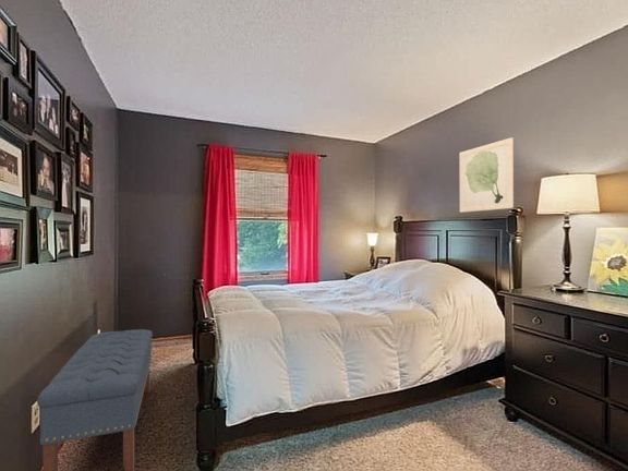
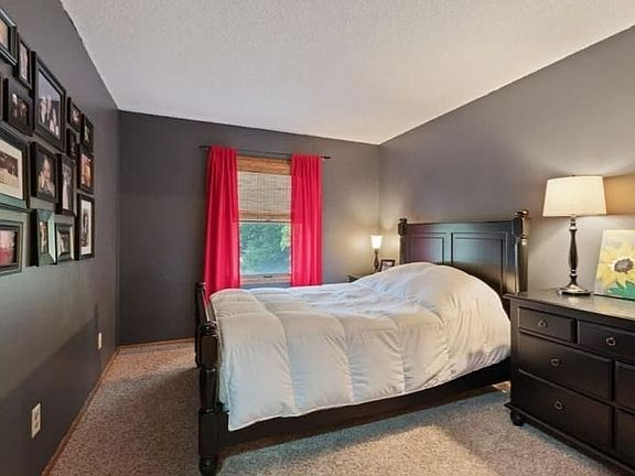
- bench [36,328,154,471]
- wall art [459,136,515,214]
